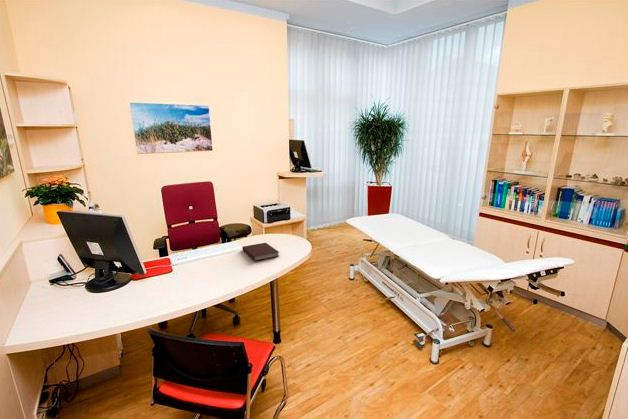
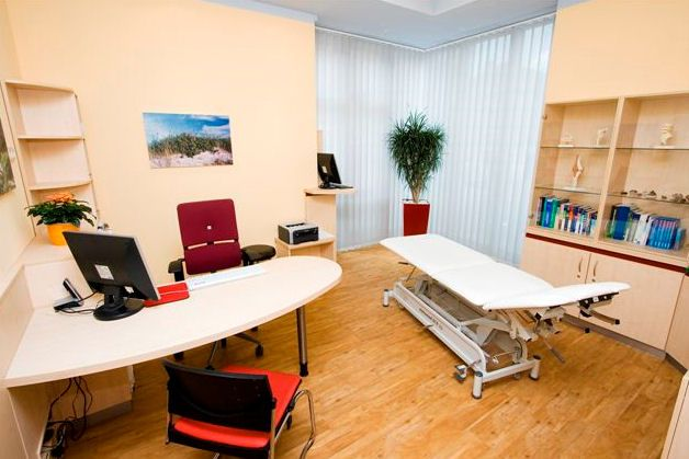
- notebook [241,242,280,262]
